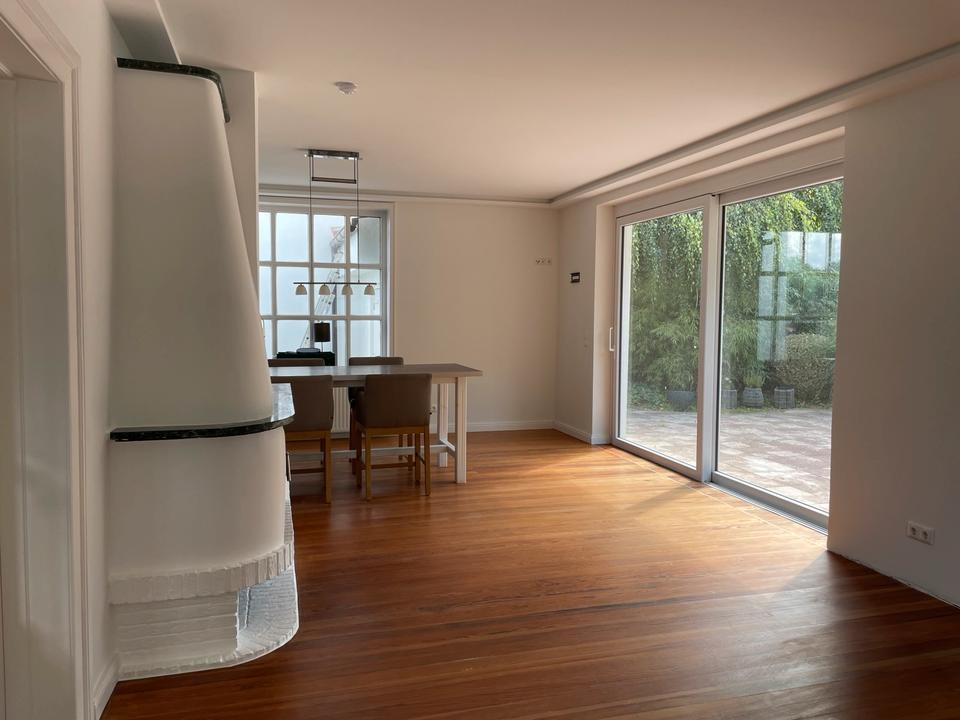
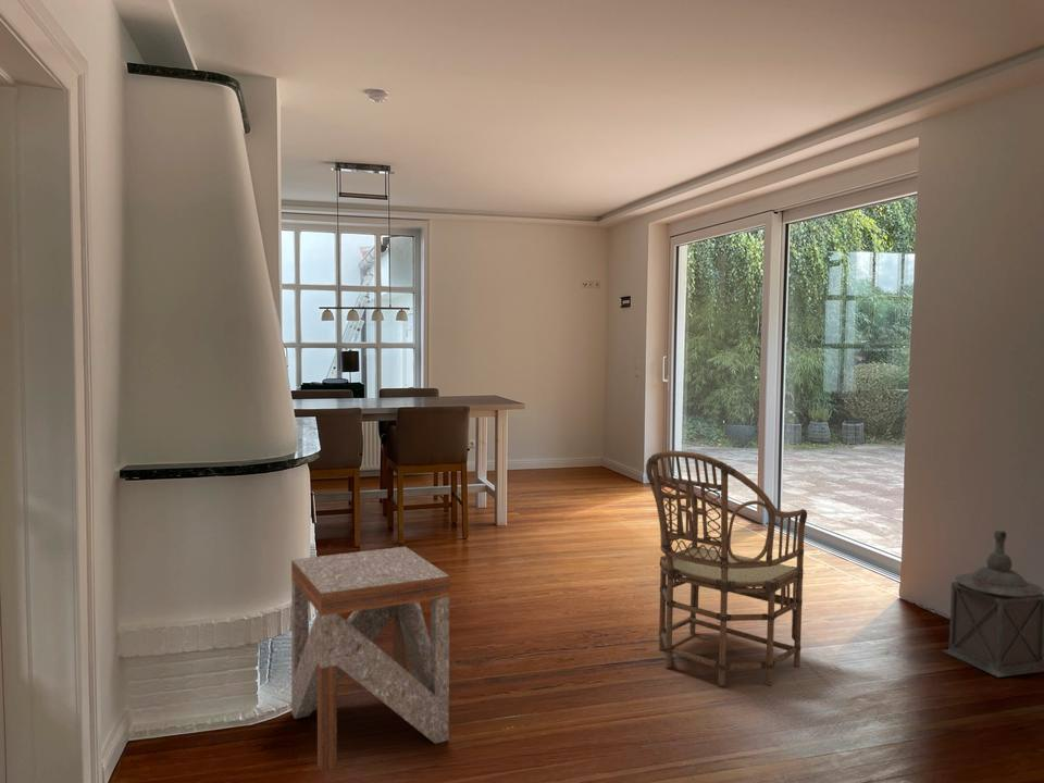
+ lantern [941,530,1044,679]
+ armchair [645,449,808,687]
+ side table [290,546,451,772]
